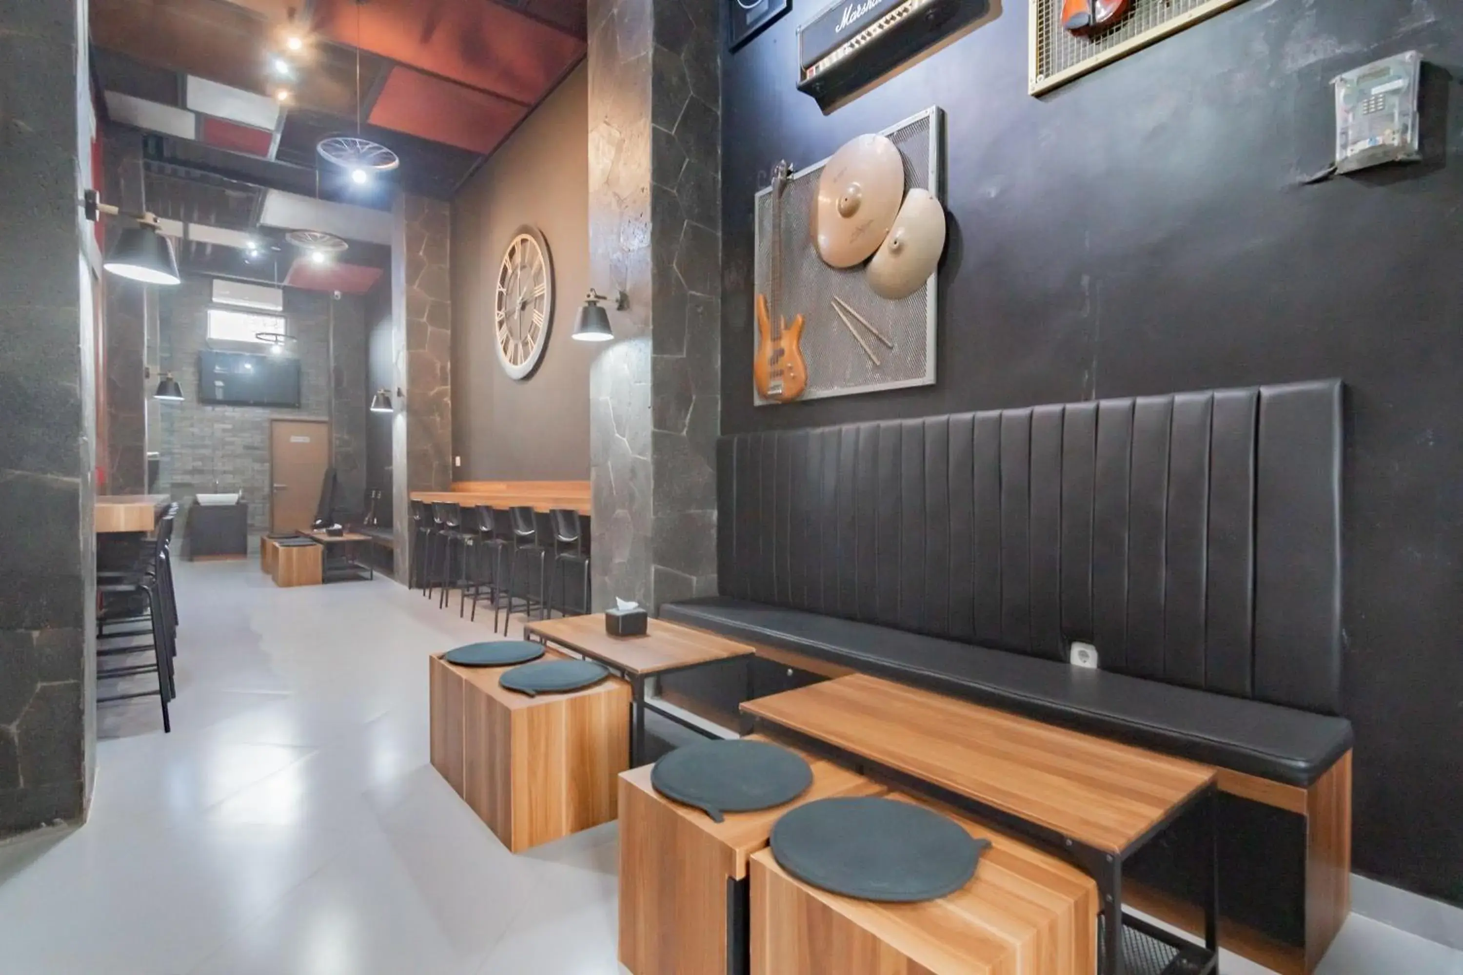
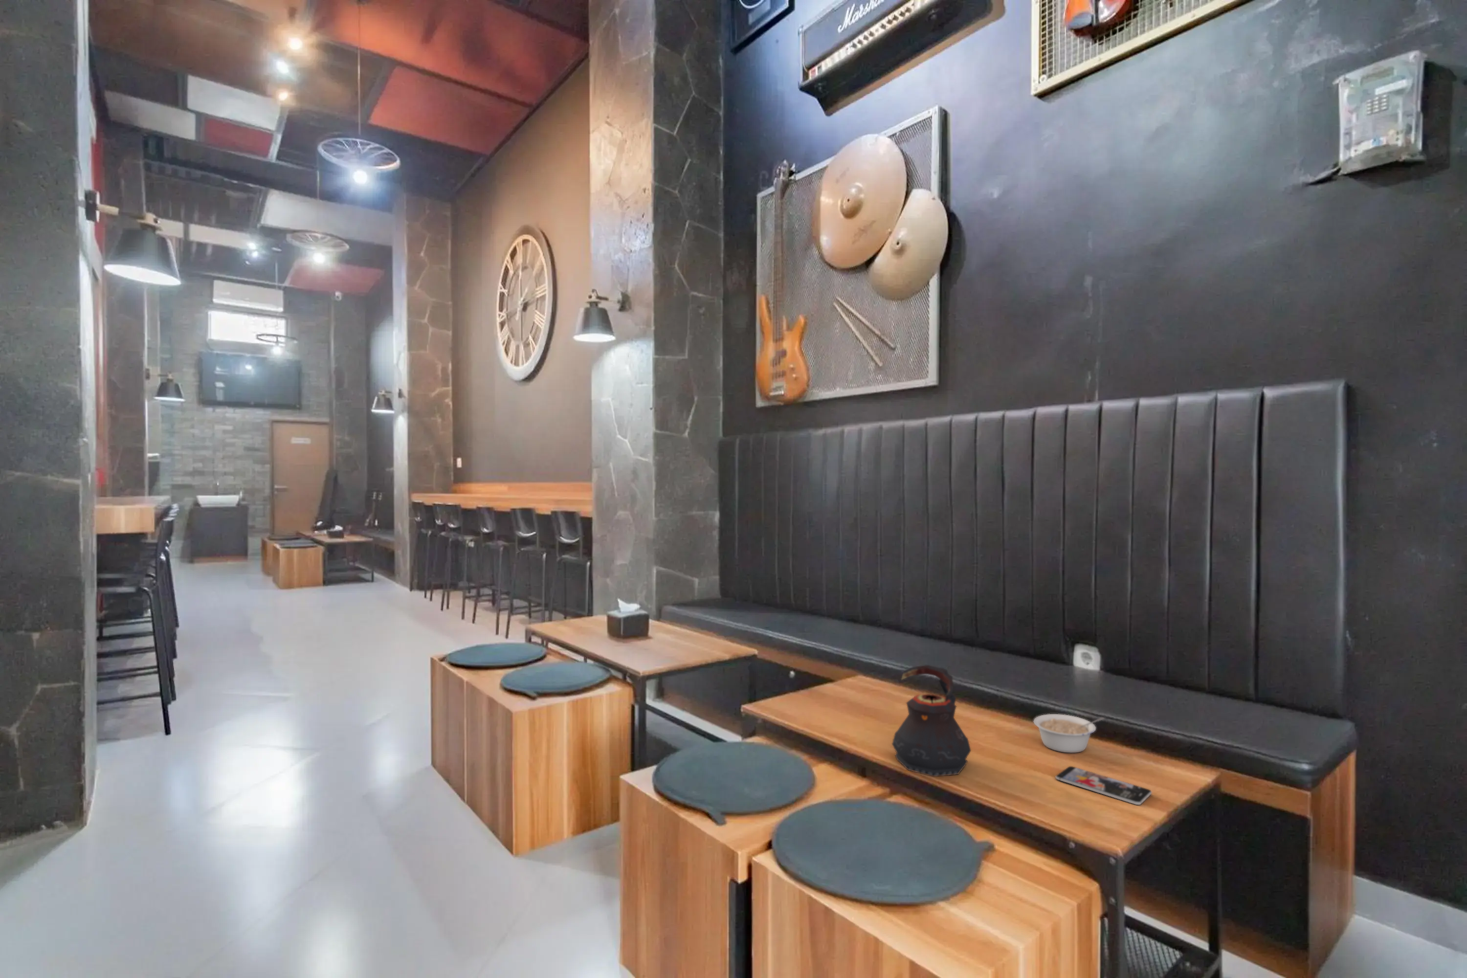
+ legume [1033,714,1105,753]
+ teapot [892,665,971,777]
+ smartphone [1055,766,1152,806]
